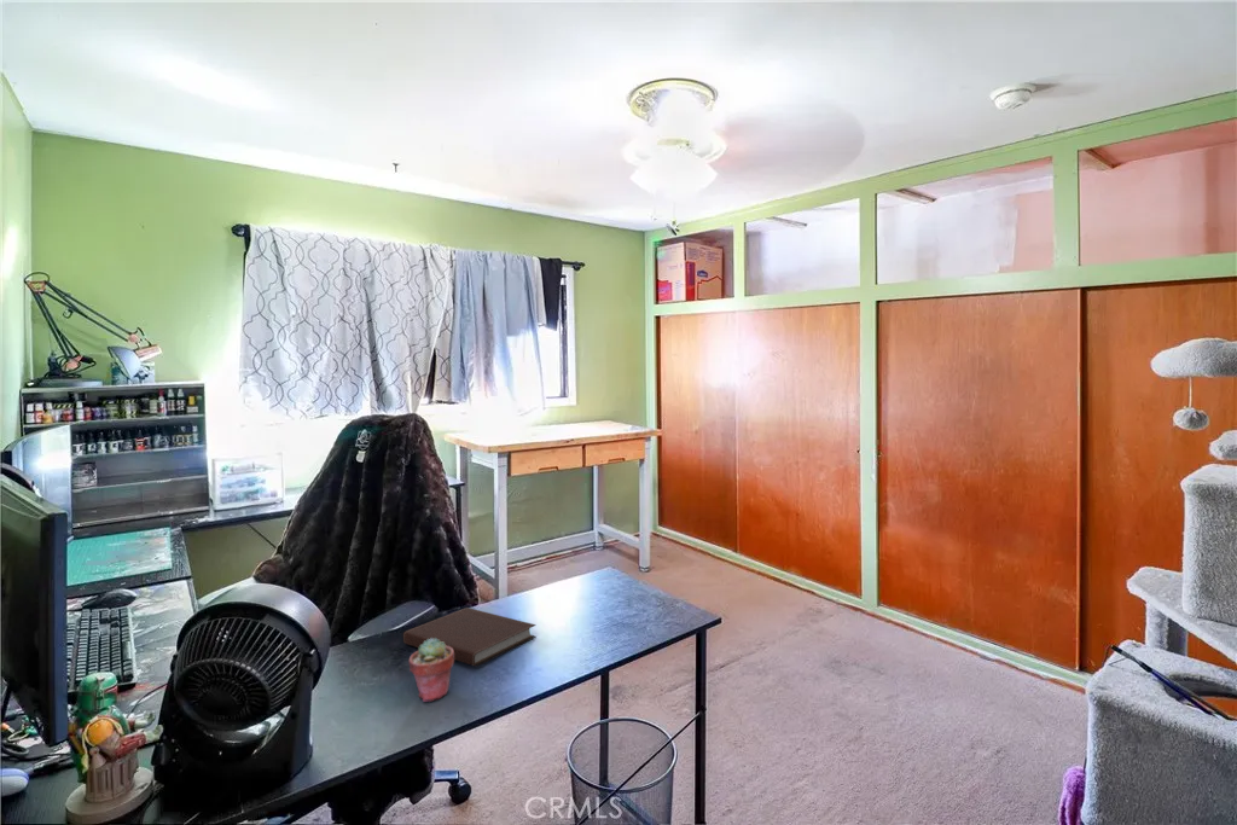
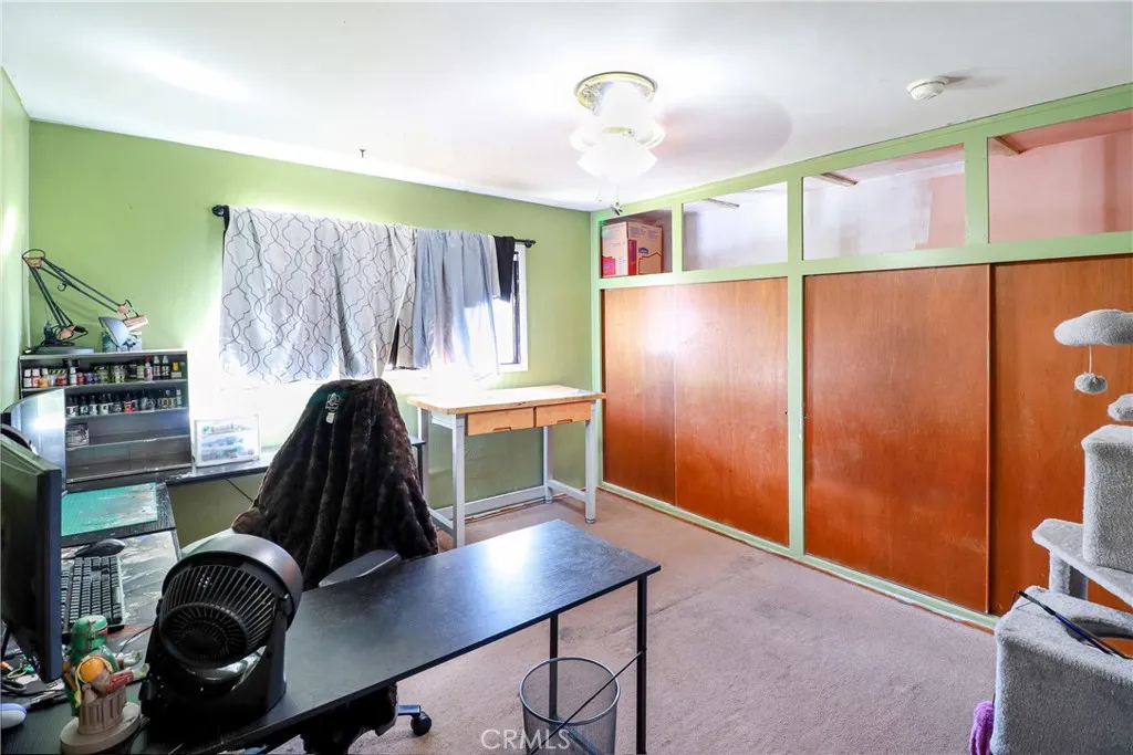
- notebook [402,606,536,667]
- potted succulent [407,638,455,703]
